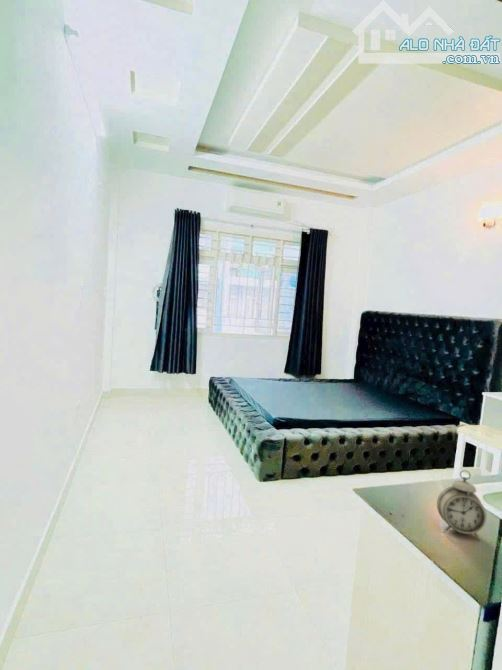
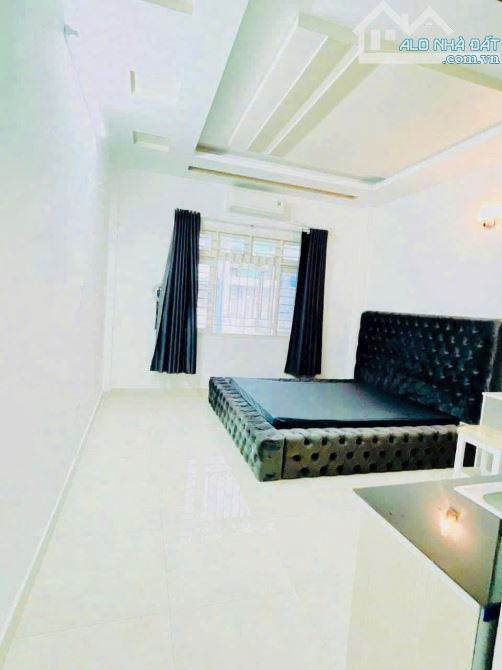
- alarm clock [436,469,487,542]
